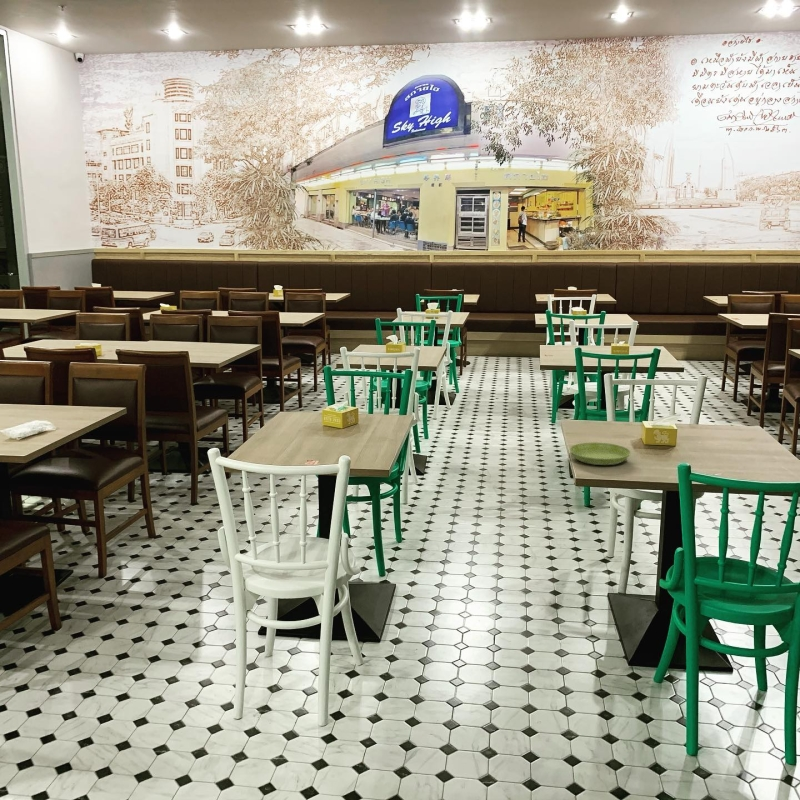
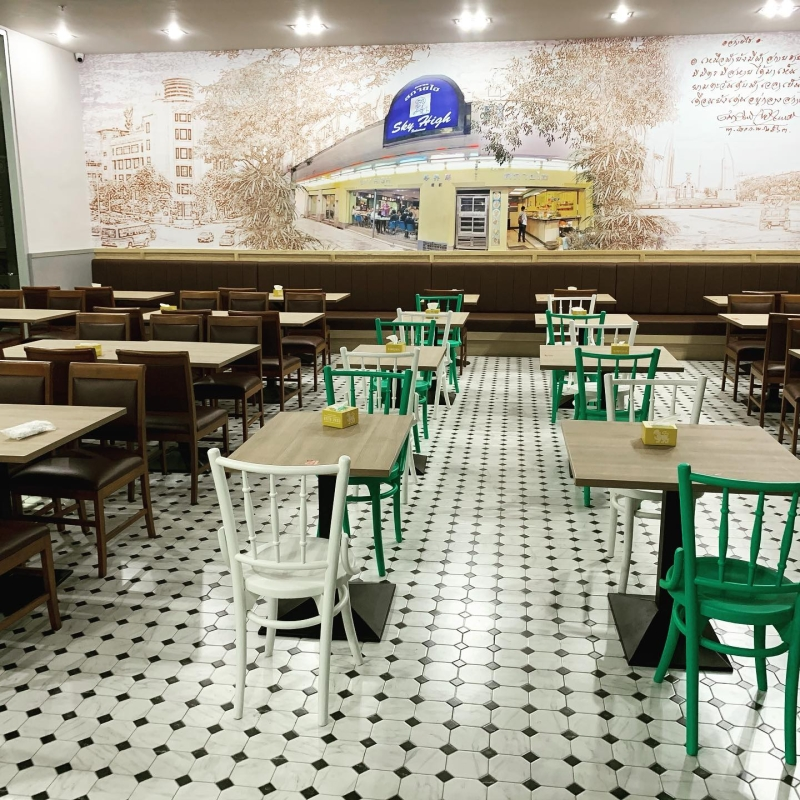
- saucer [569,442,632,466]
